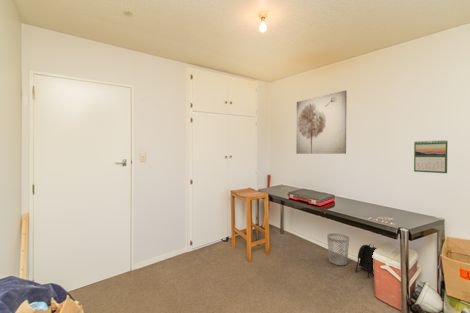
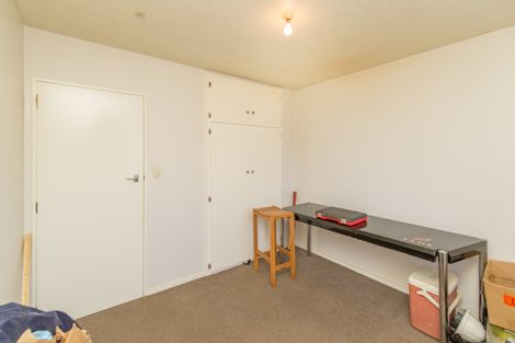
- wastebasket [326,232,350,266]
- backpack [354,244,377,279]
- calendar [413,139,449,174]
- wall art [295,90,348,155]
